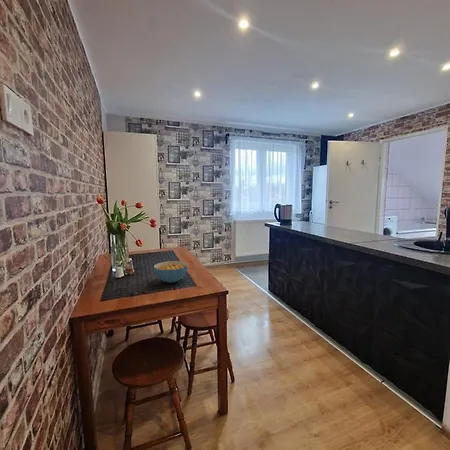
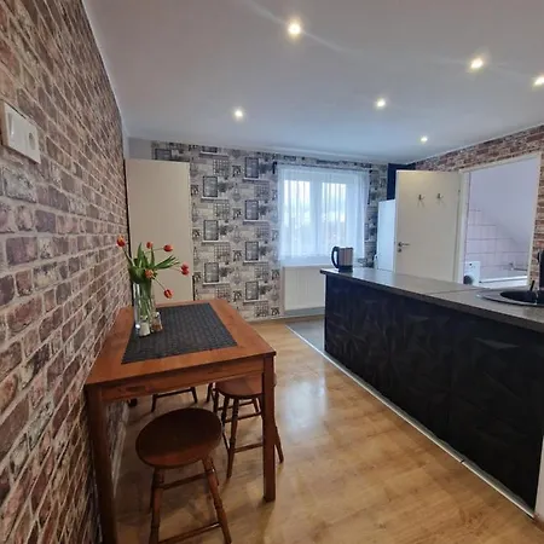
- cereal bowl [153,260,189,284]
